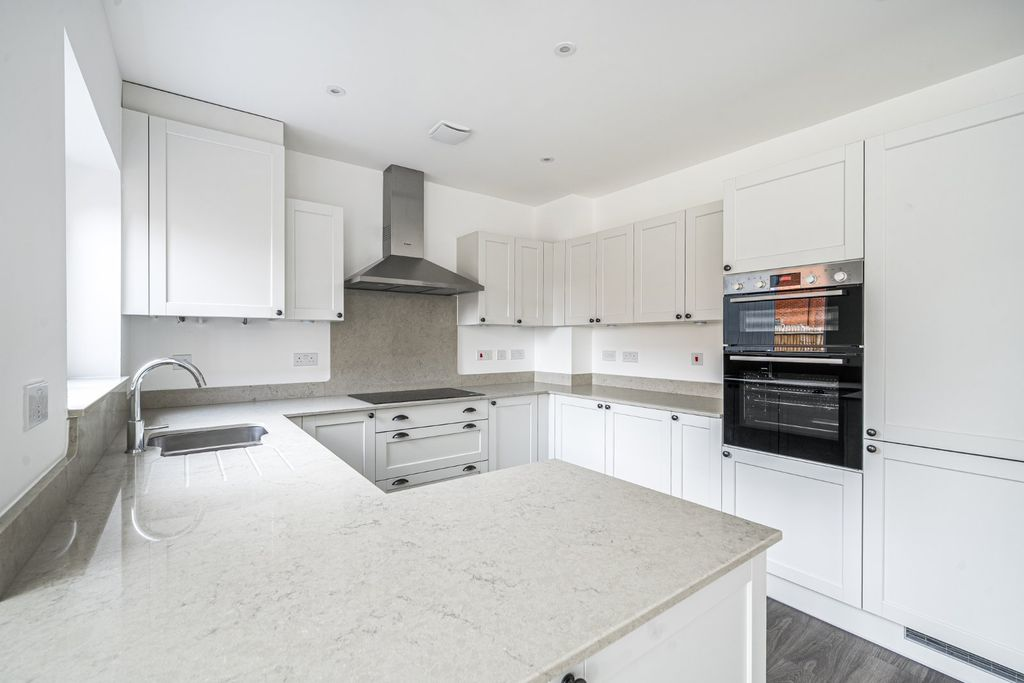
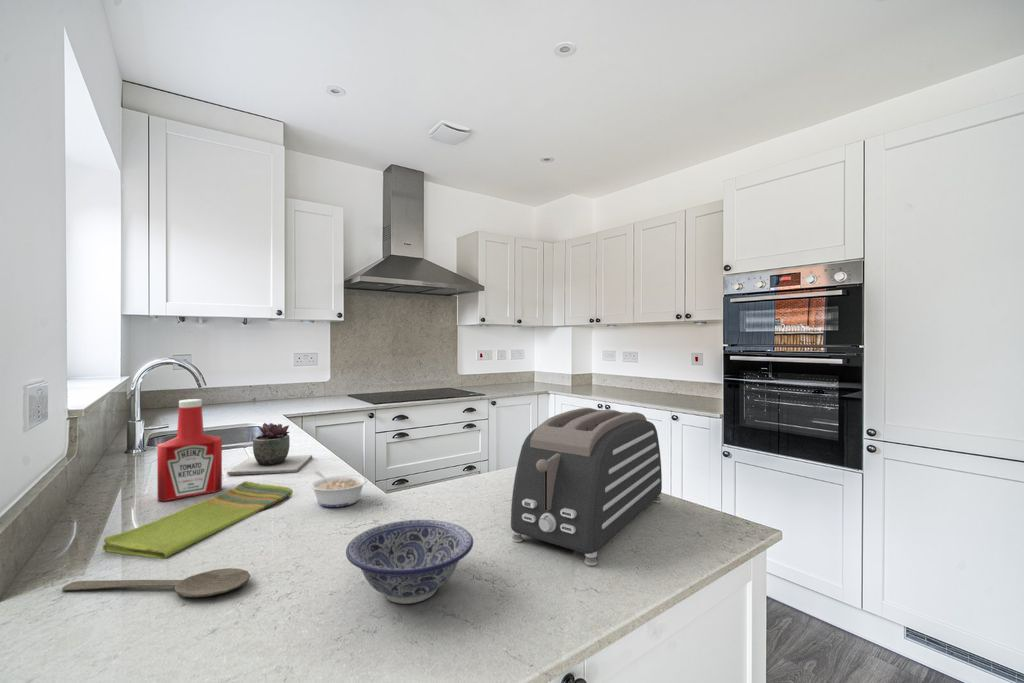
+ succulent plant [226,422,313,476]
+ legume [308,470,369,508]
+ dish towel [102,480,294,560]
+ toaster [510,407,663,567]
+ wooden spoon [61,567,251,598]
+ bowl [345,519,474,605]
+ soap bottle [156,398,223,502]
